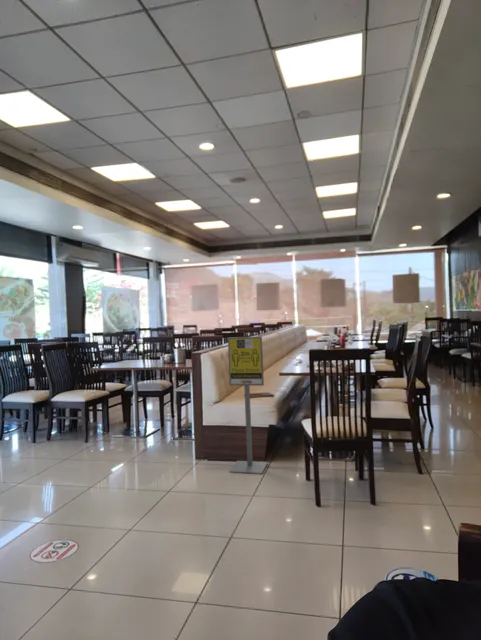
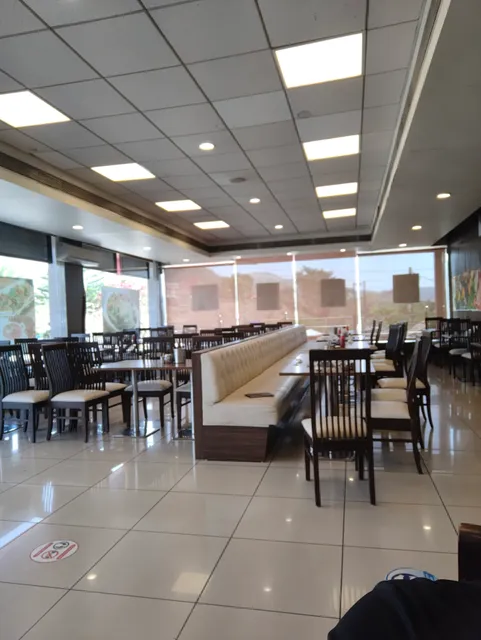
- sign stand [227,336,268,475]
